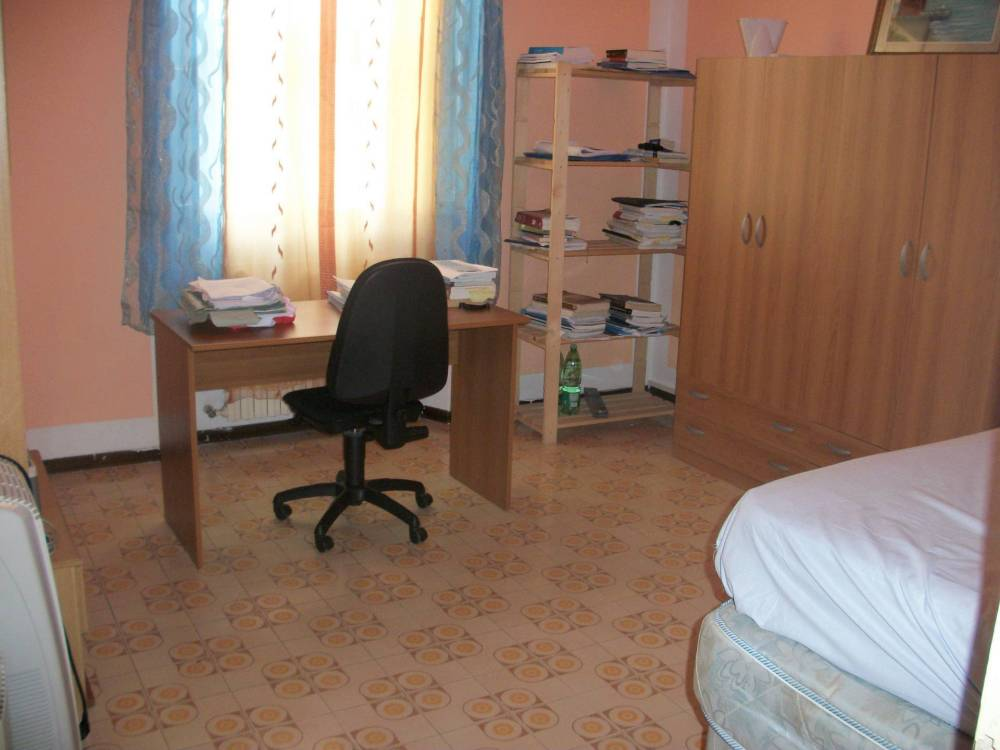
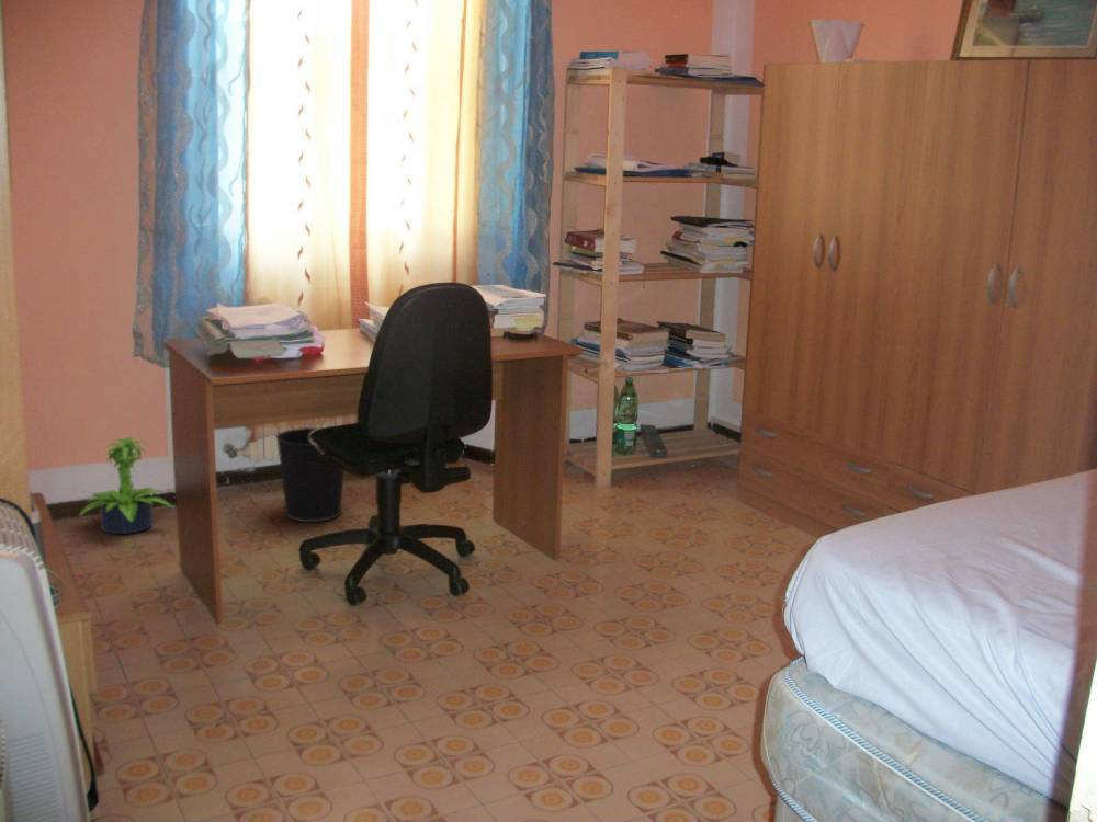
+ potted plant [79,436,176,535]
+ wastebasket [274,426,346,523]
